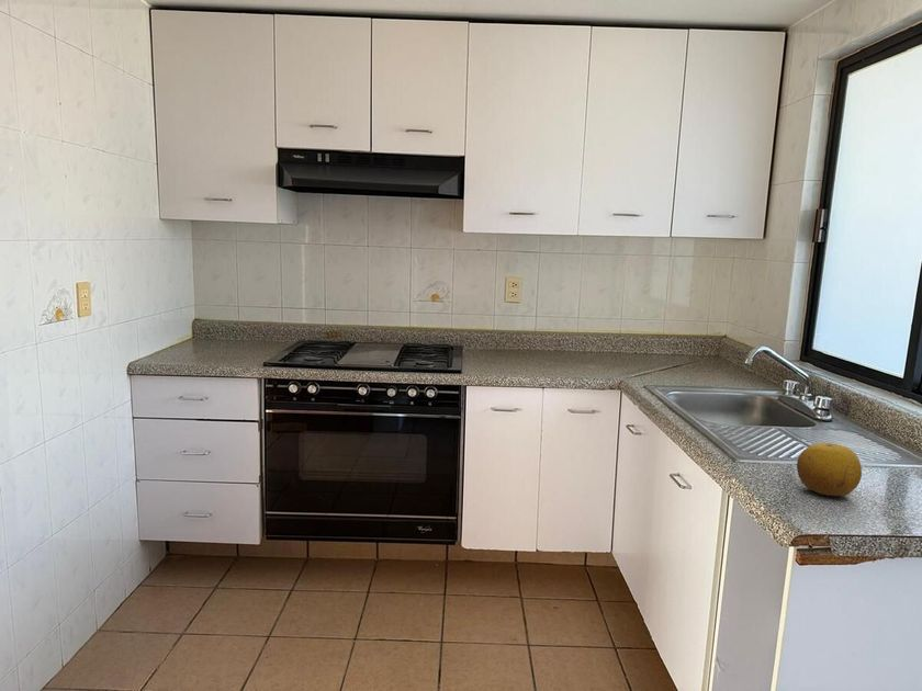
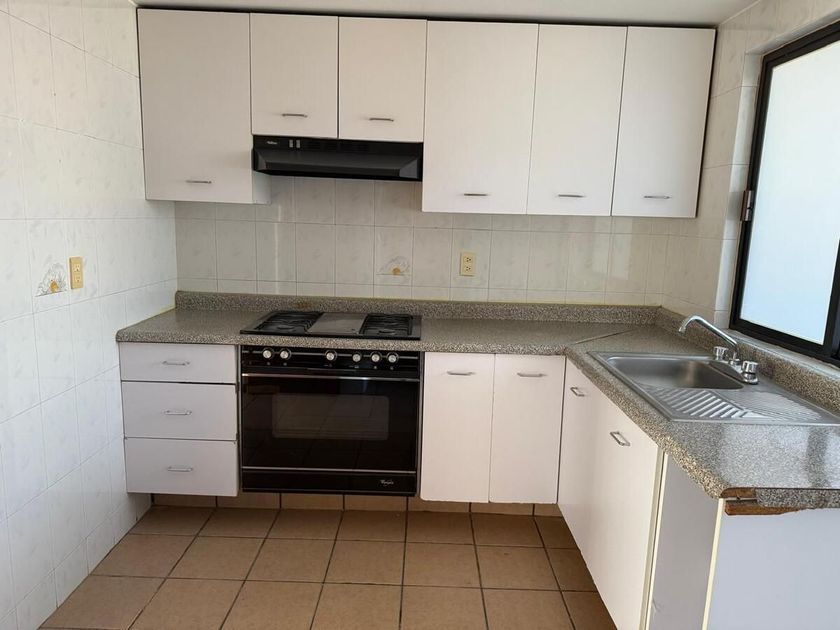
- fruit [796,442,863,497]
